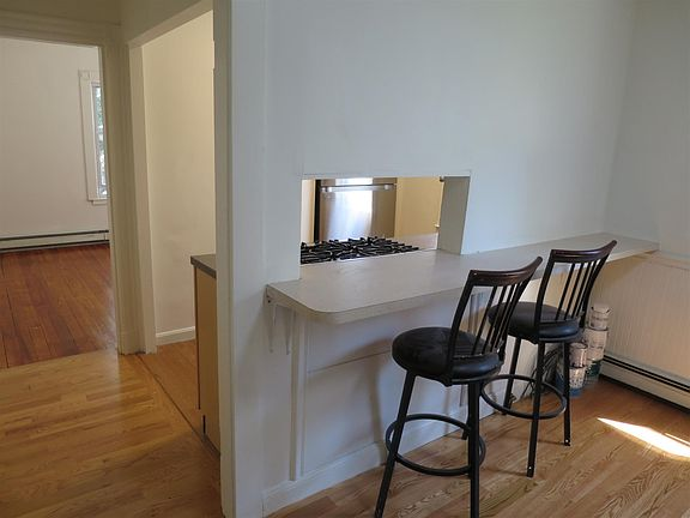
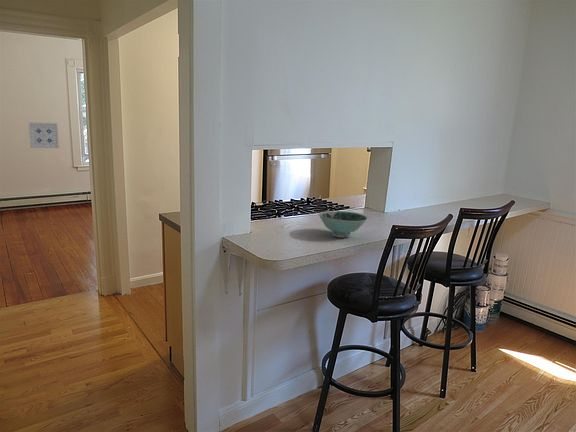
+ bowl [317,210,369,238]
+ wall art [28,121,60,149]
